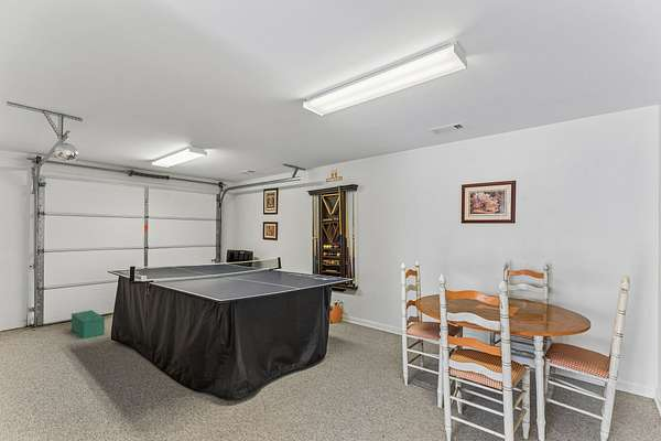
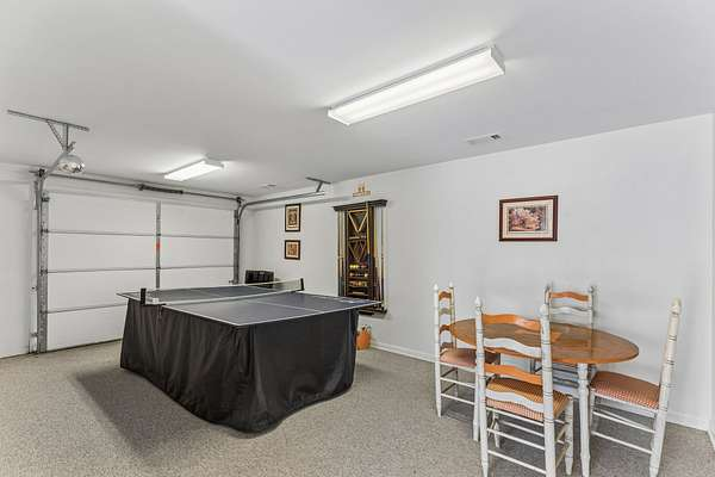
- storage bin [71,309,106,340]
